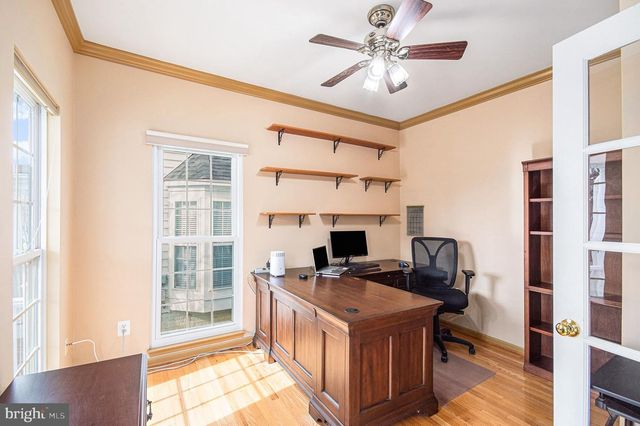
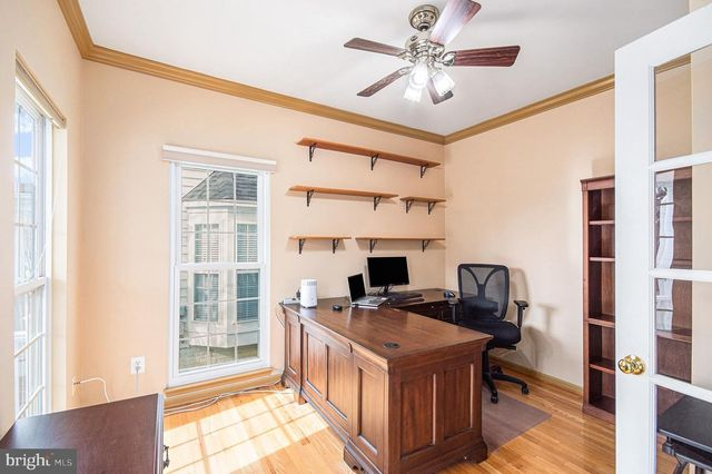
- calendar [405,197,425,238]
